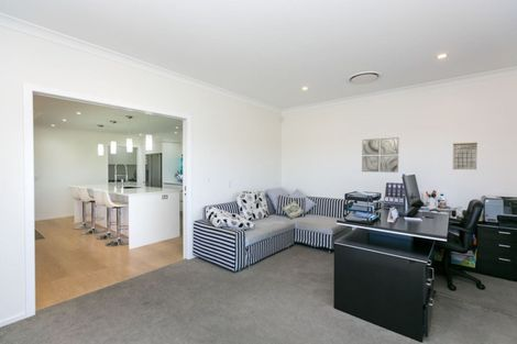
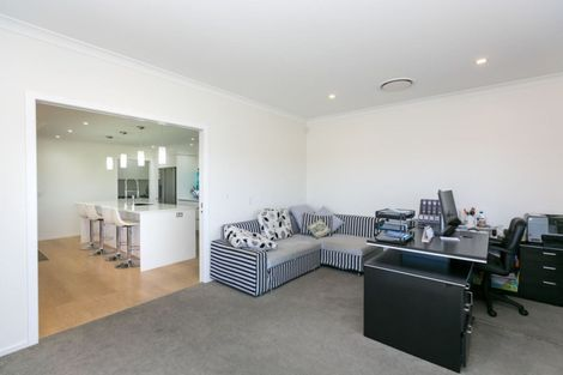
- wall art [361,136,400,174]
- calendar [452,142,479,170]
